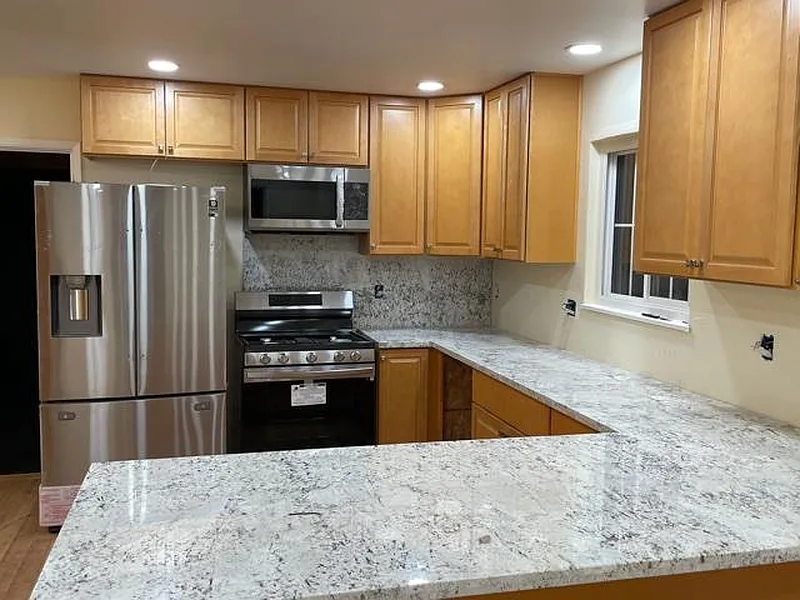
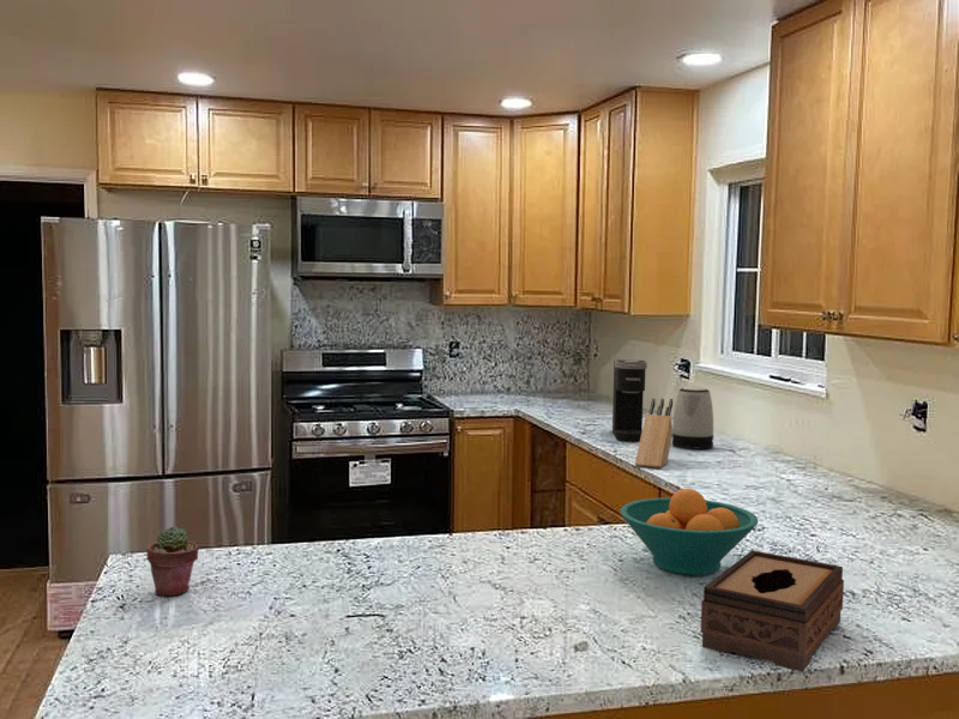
+ kettle [671,386,714,449]
+ knife block [634,398,674,469]
+ tissue box [700,549,845,673]
+ coffee maker [611,358,649,442]
+ fruit bowl [619,488,759,576]
+ potted succulent [146,525,200,597]
